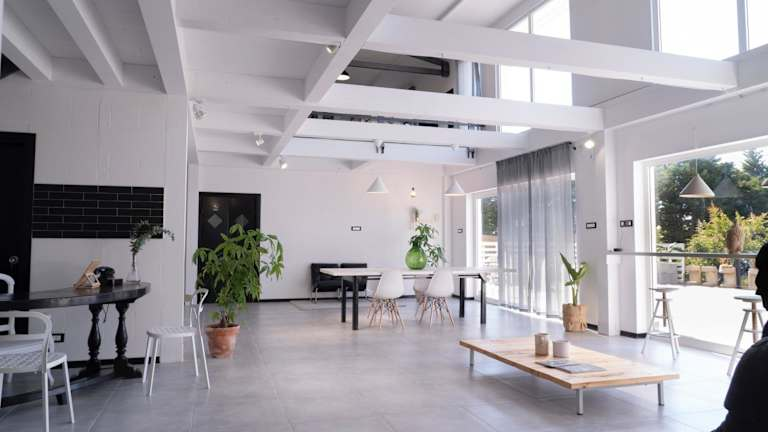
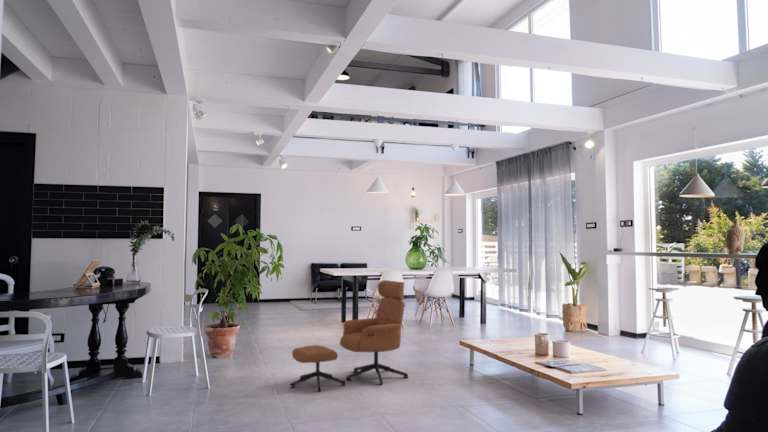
+ lounge chair [289,279,409,392]
